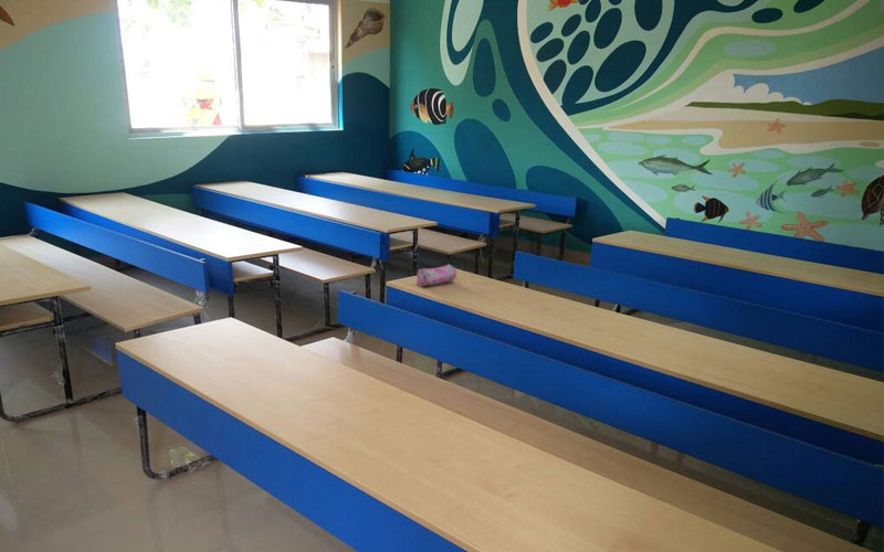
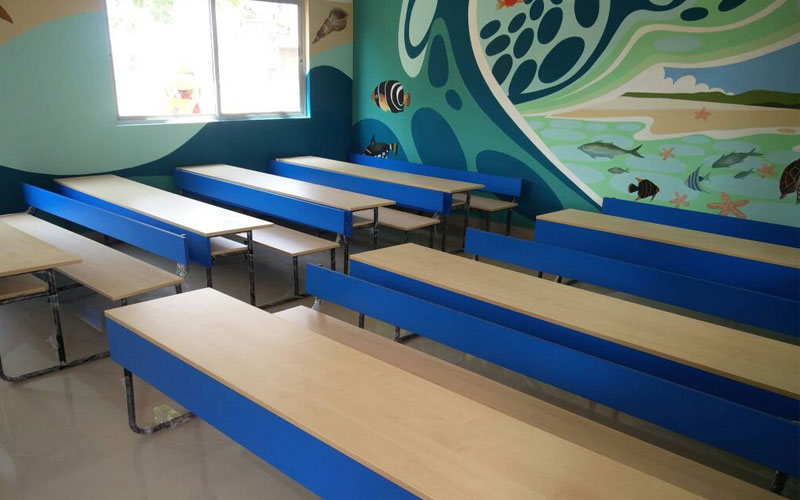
- pencil case [415,263,457,287]
